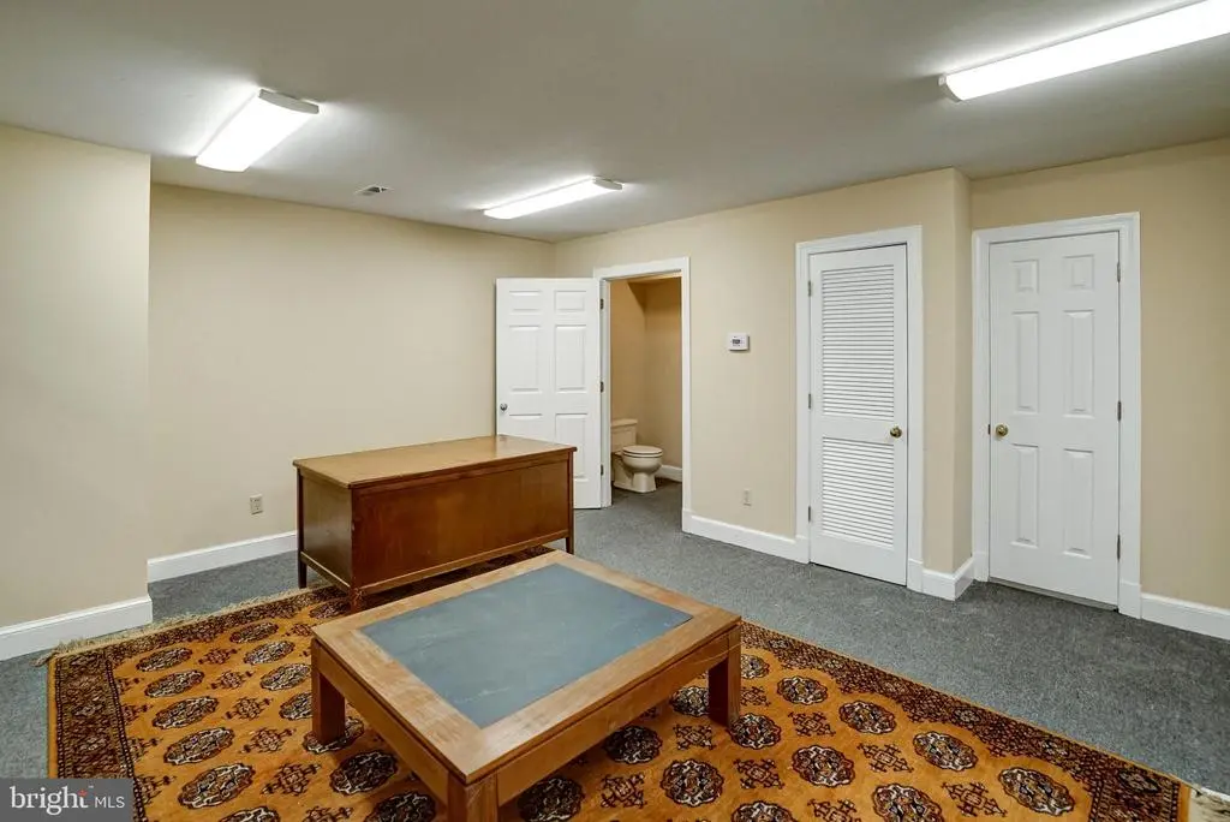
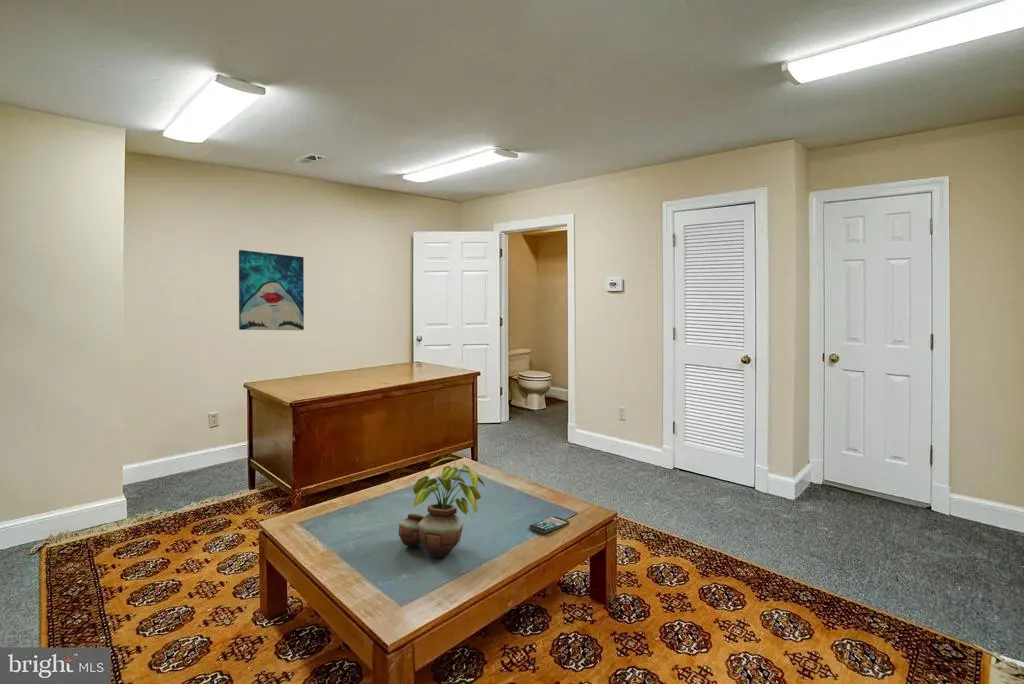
+ wall art [238,249,305,331]
+ smartphone [529,516,570,534]
+ potted plant [398,456,486,558]
